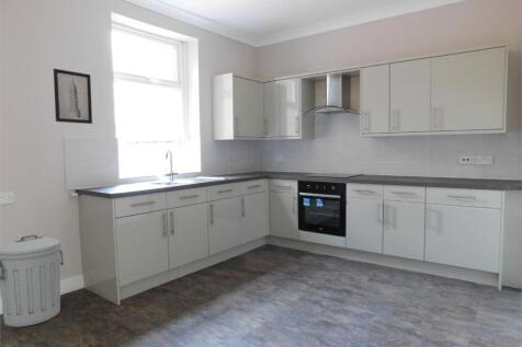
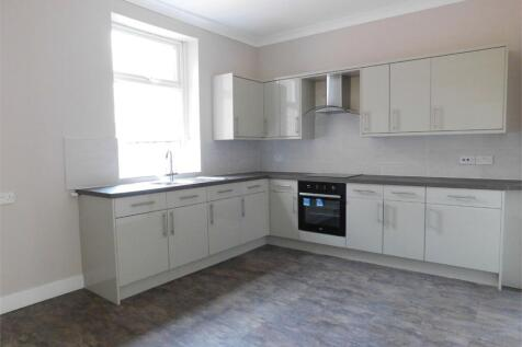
- wall art [53,68,93,125]
- trash can [0,234,65,327]
